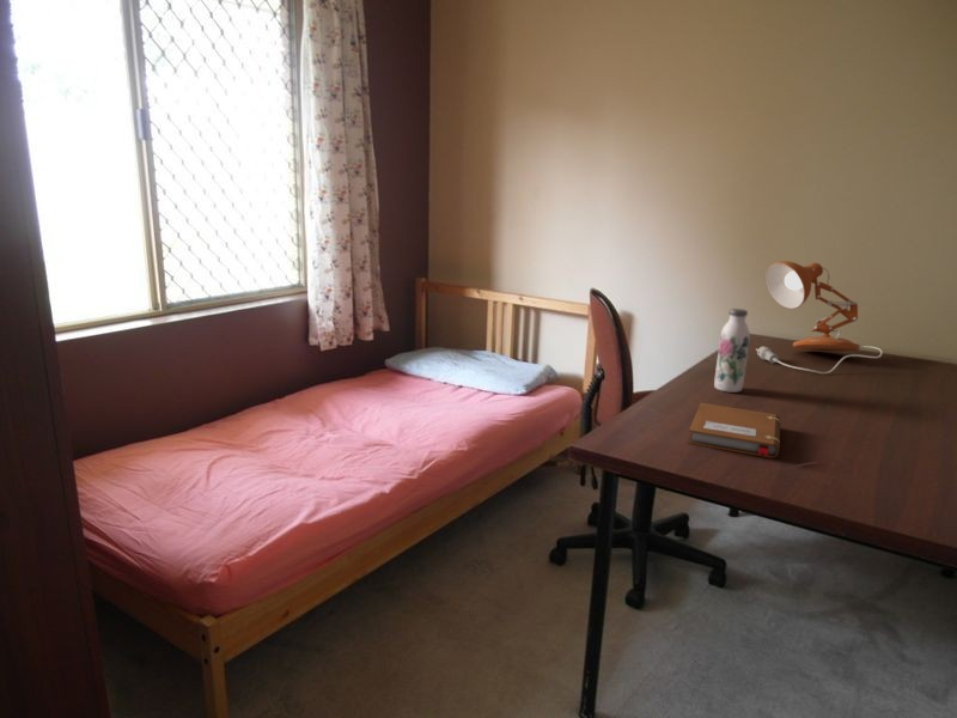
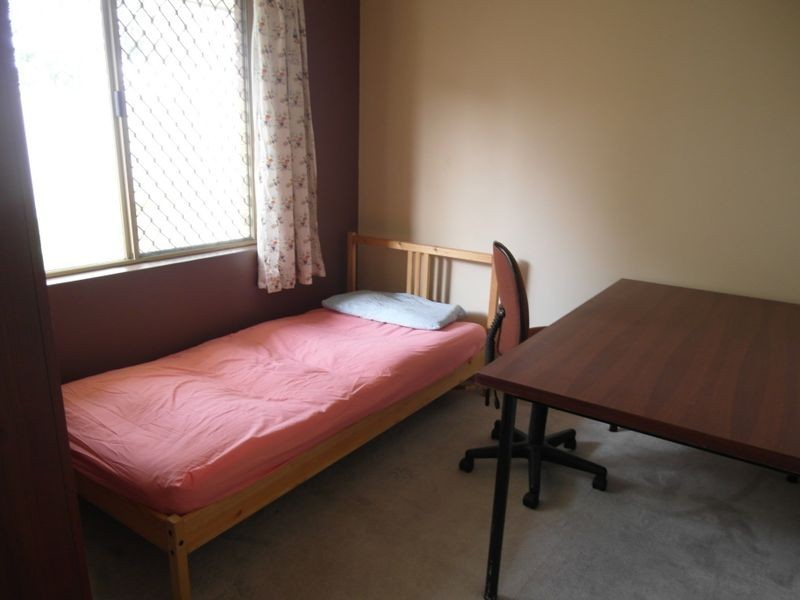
- water bottle [713,308,751,394]
- desk lamp [755,260,884,375]
- notebook [687,402,781,460]
